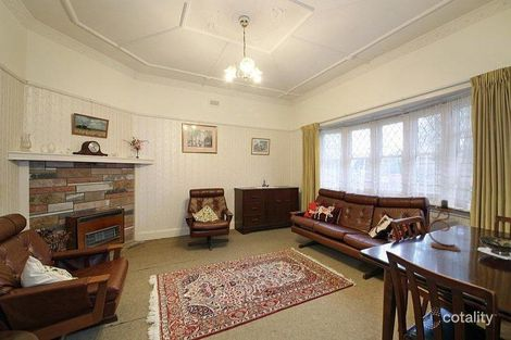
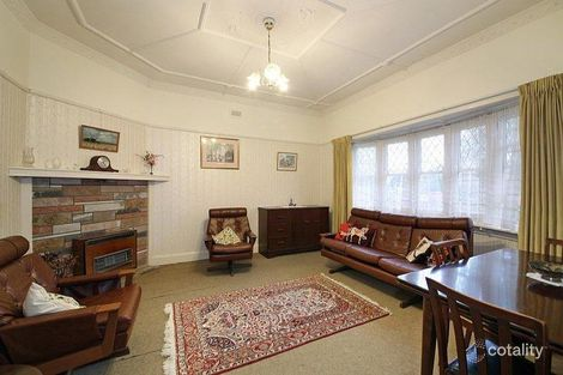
- candle holder [427,198,460,252]
